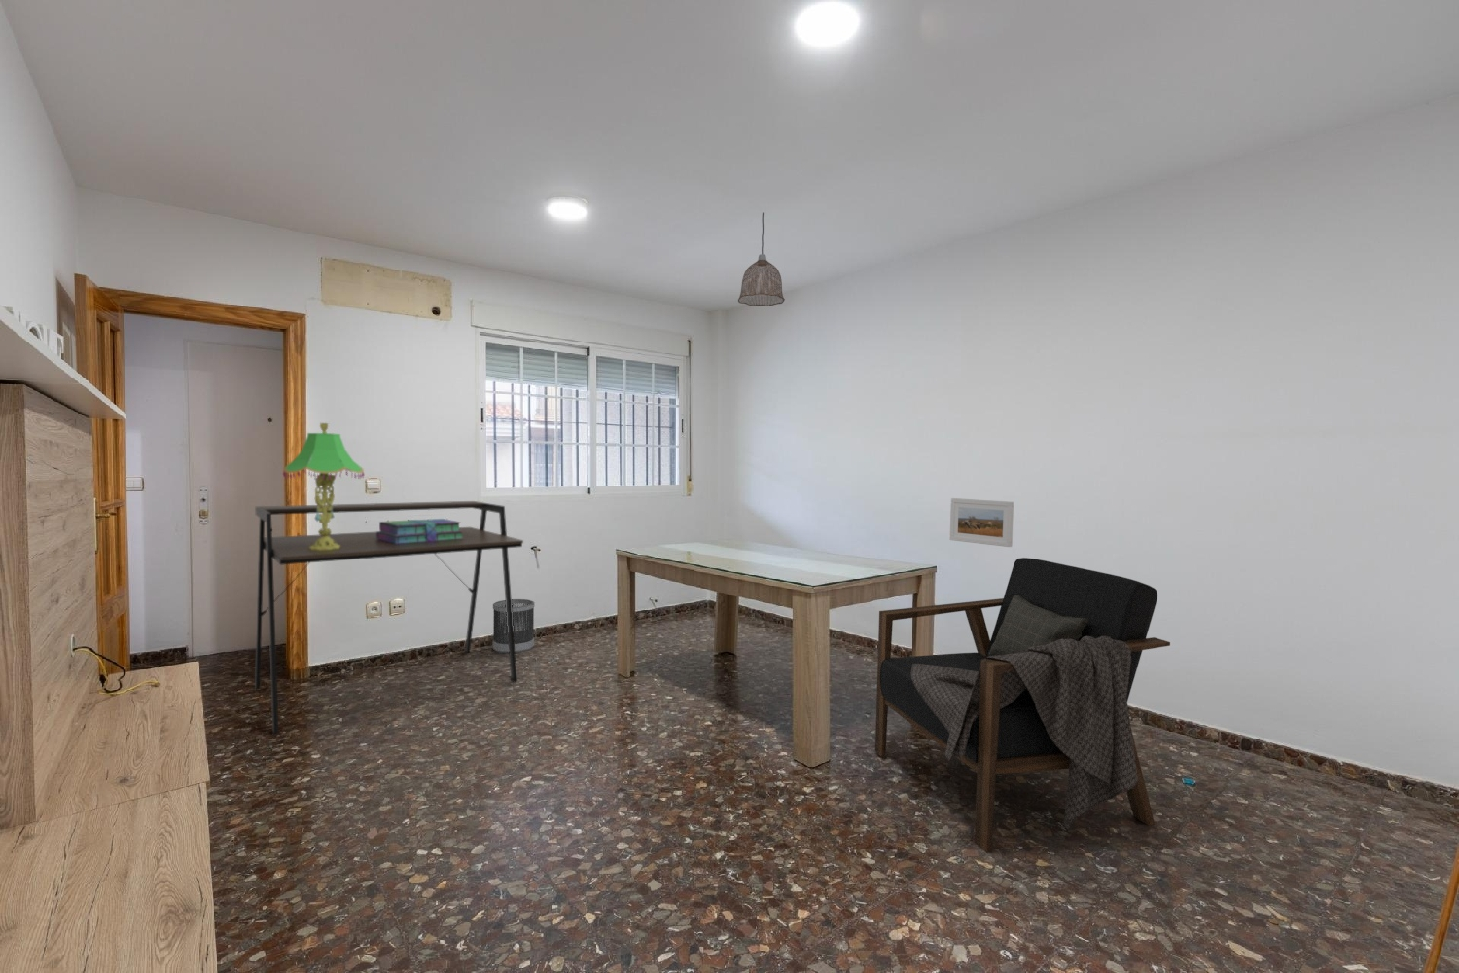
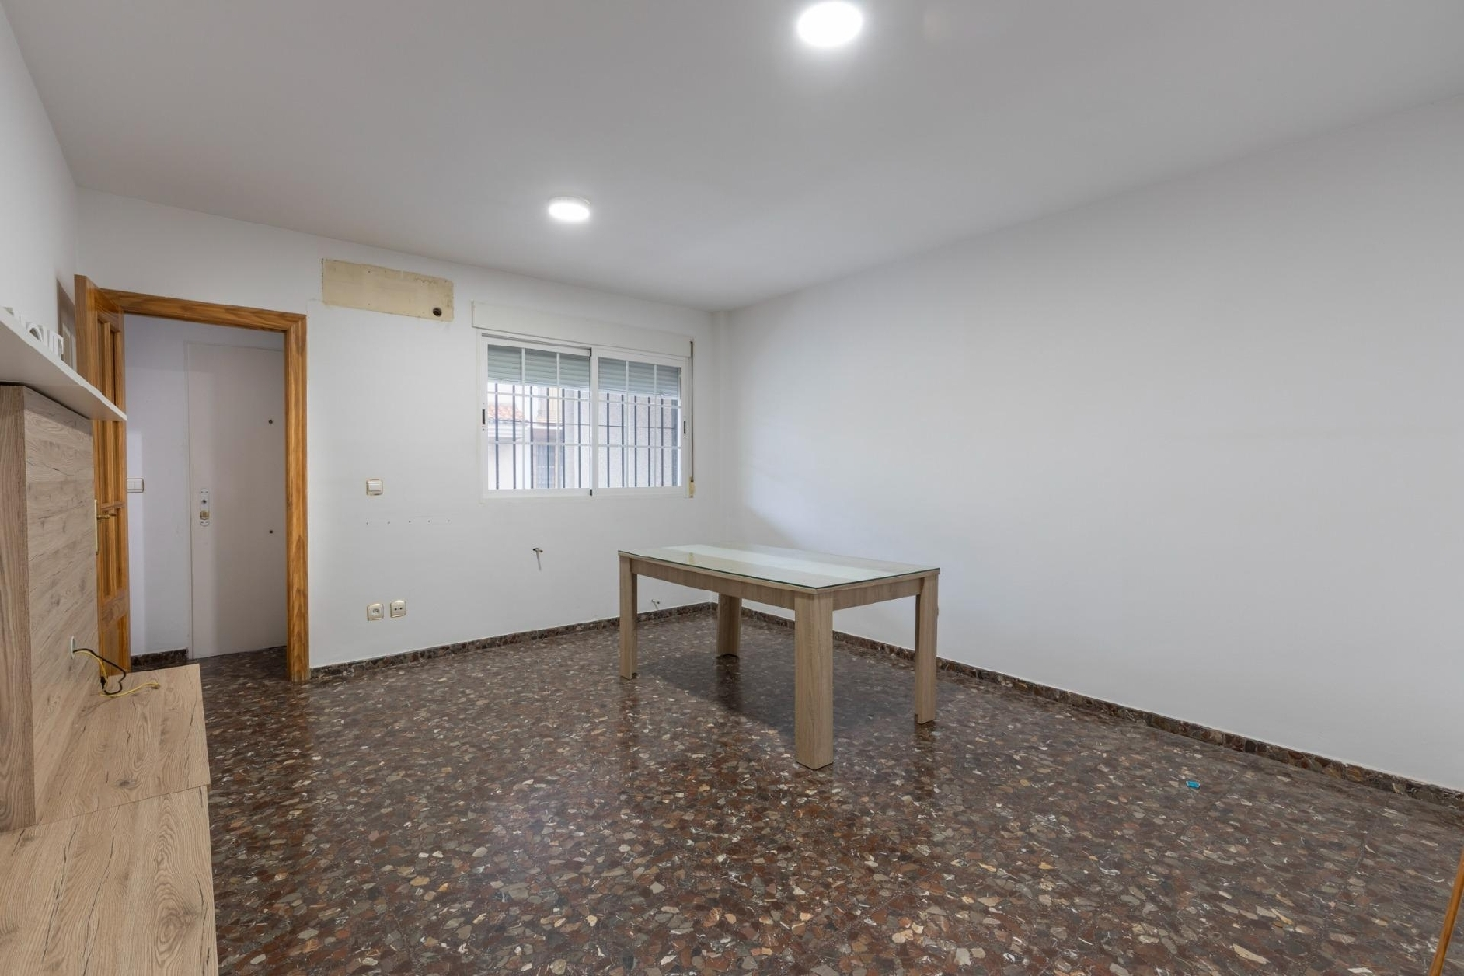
- stack of books [376,518,462,544]
- desk [254,501,524,734]
- wastebasket [492,598,535,654]
- pendant lamp [737,212,786,307]
- armchair [875,557,1171,855]
- table lamp [282,422,366,549]
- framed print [949,497,1015,547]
